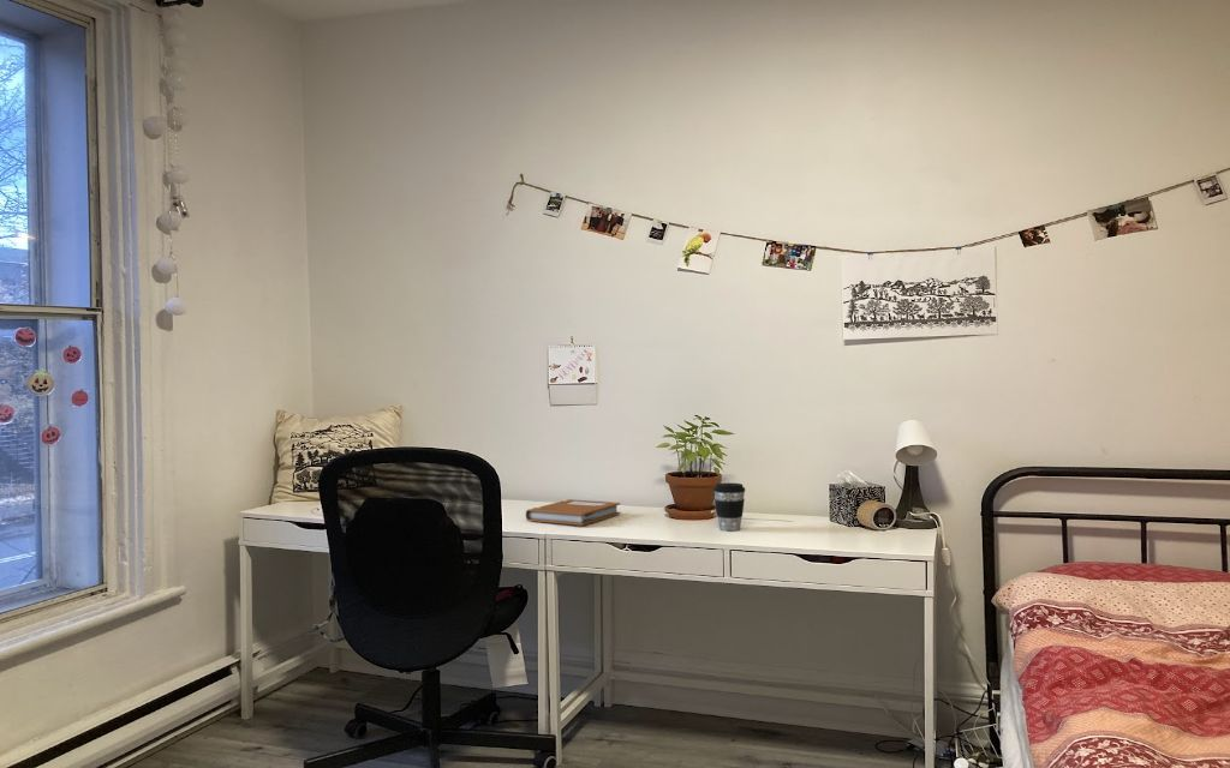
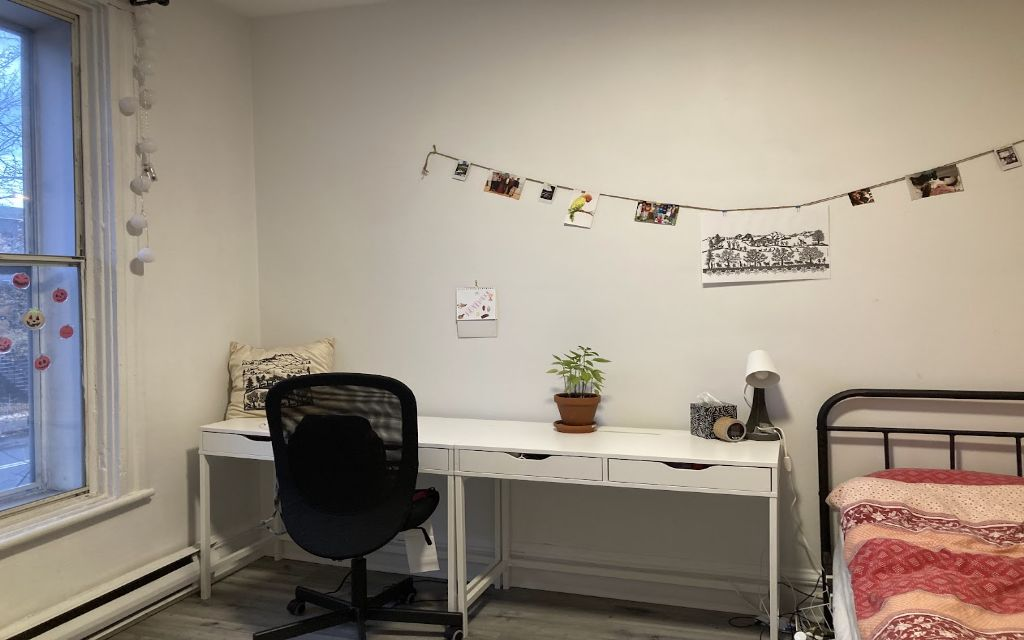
- notebook [525,498,621,527]
- coffee cup [712,481,746,532]
